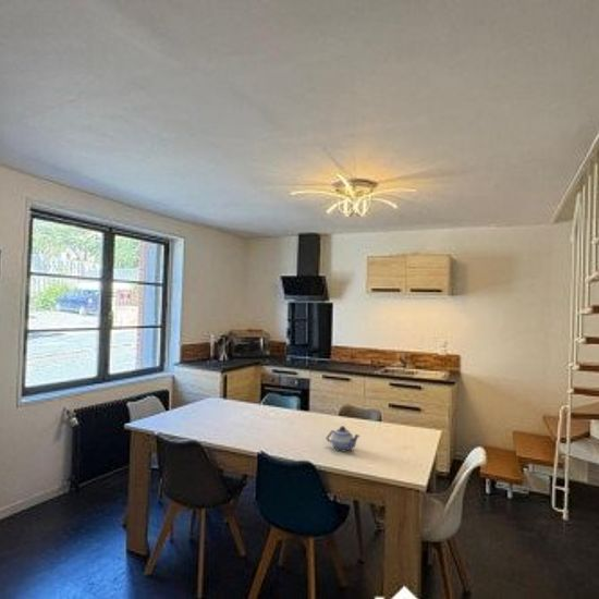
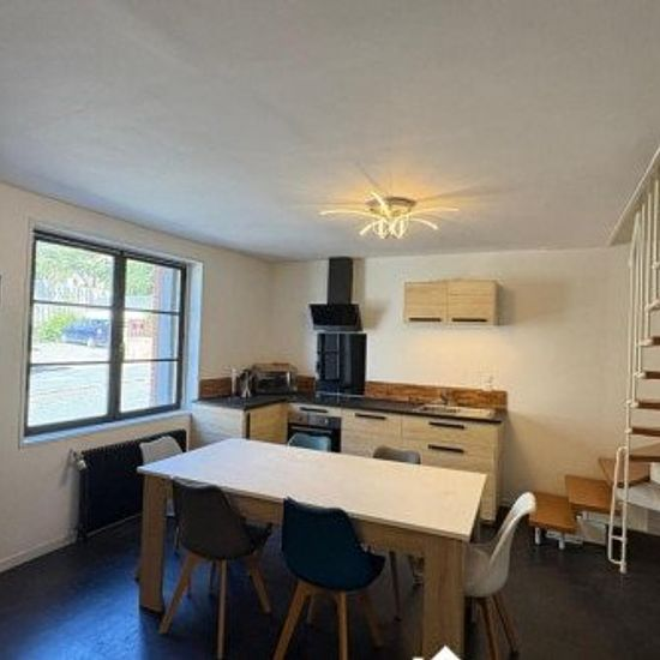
- teapot [326,425,360,453]
